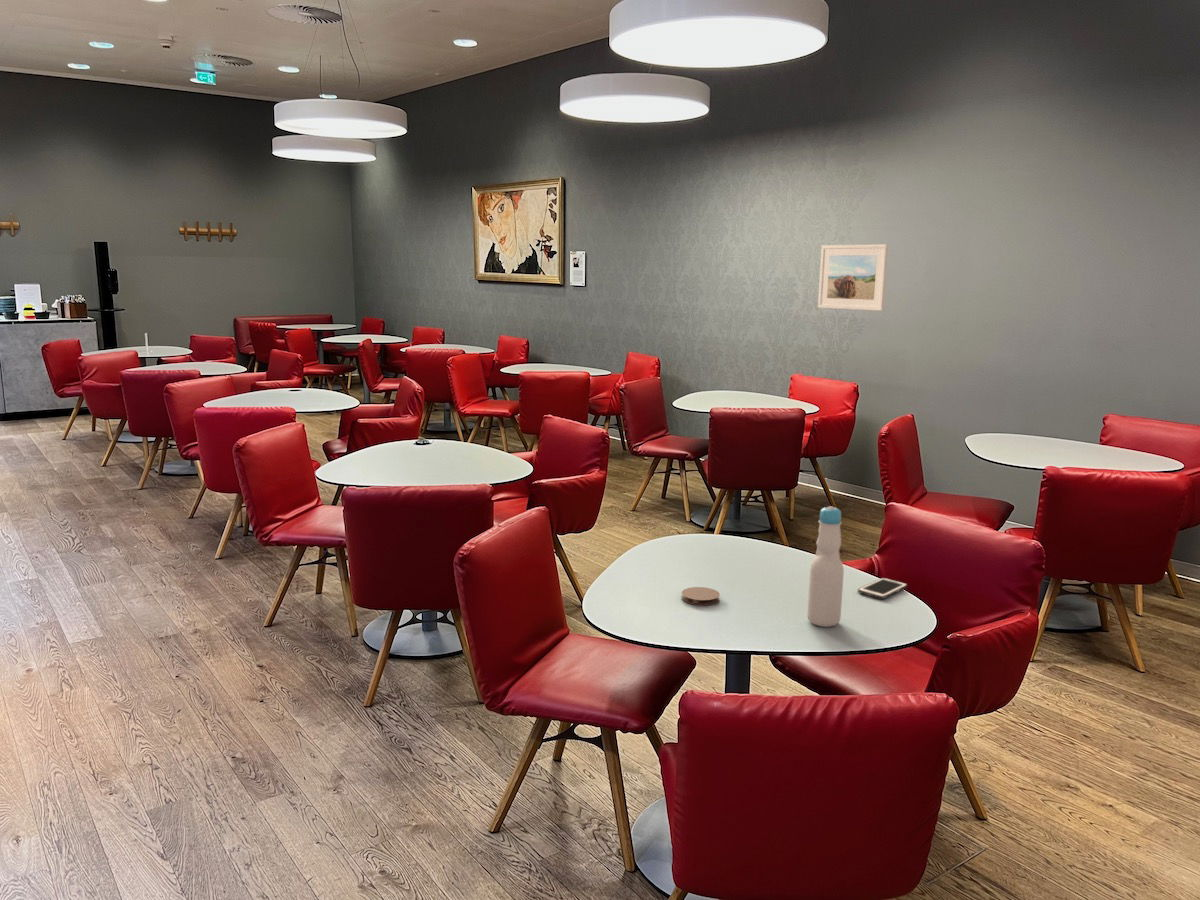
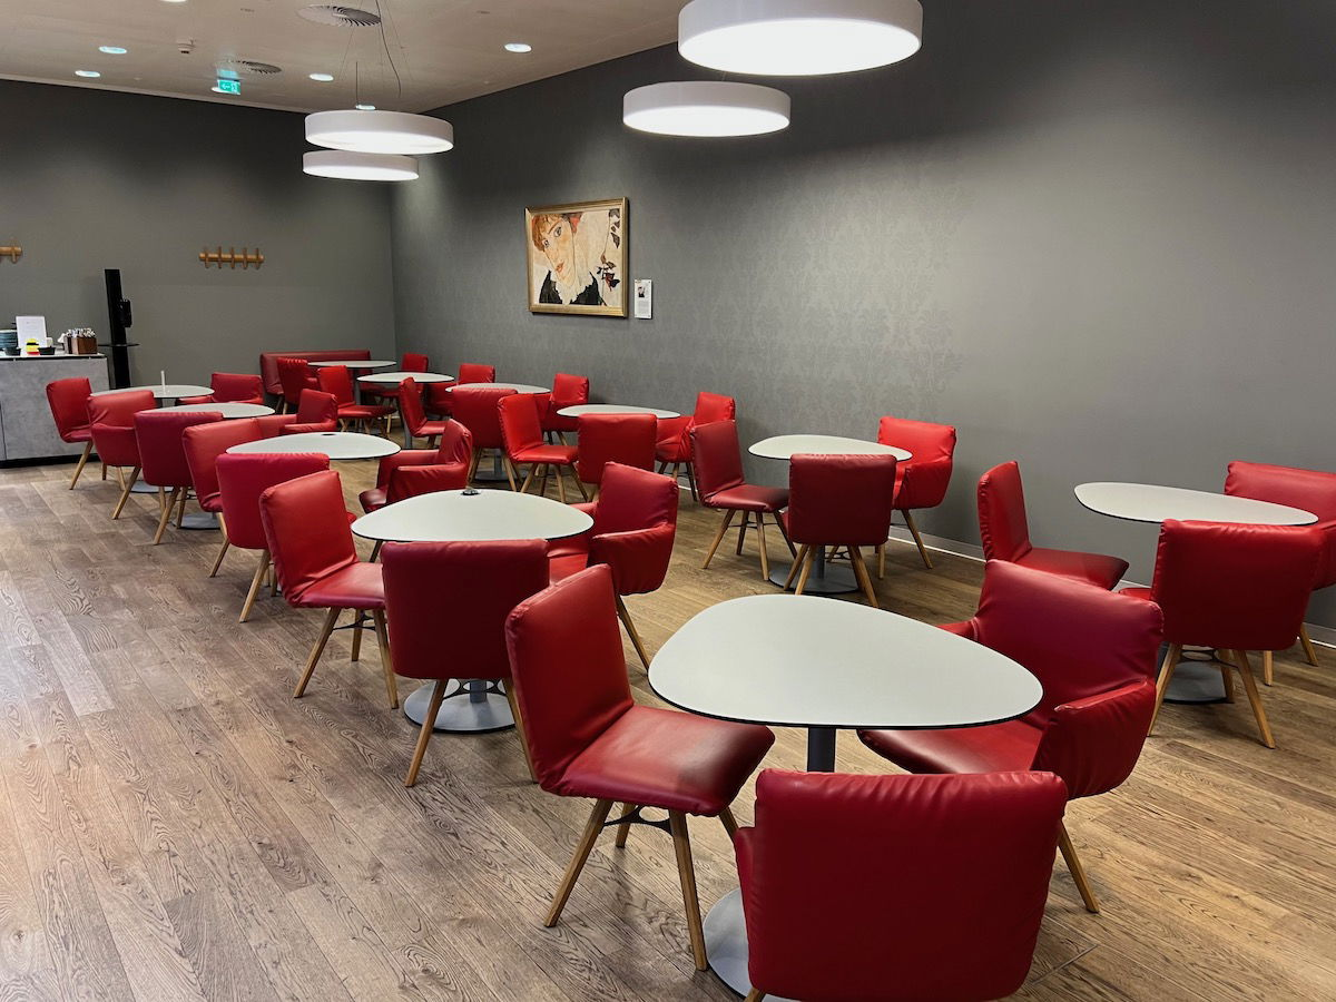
- bottle [806,505,845,628]
- cell phone [857,577,908,600]
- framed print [817,243,889,312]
- coaster [681,586,721,606]
